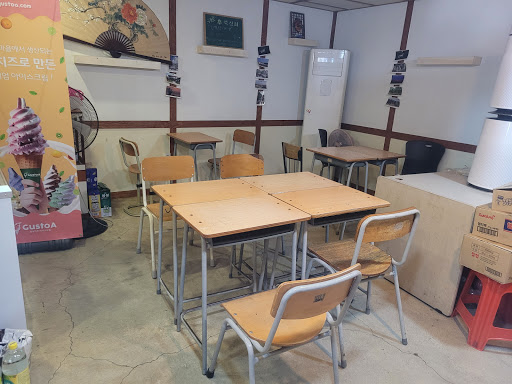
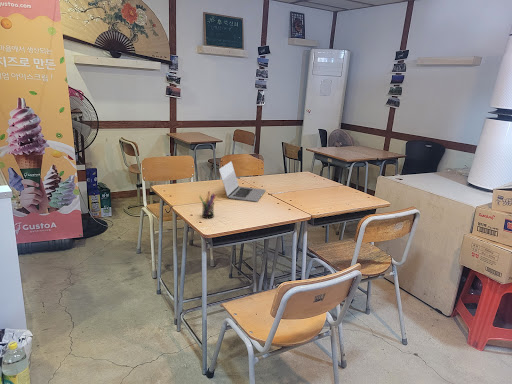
+ laptop [218,161,266,203]
+ pen holder [198,190,217,219]
